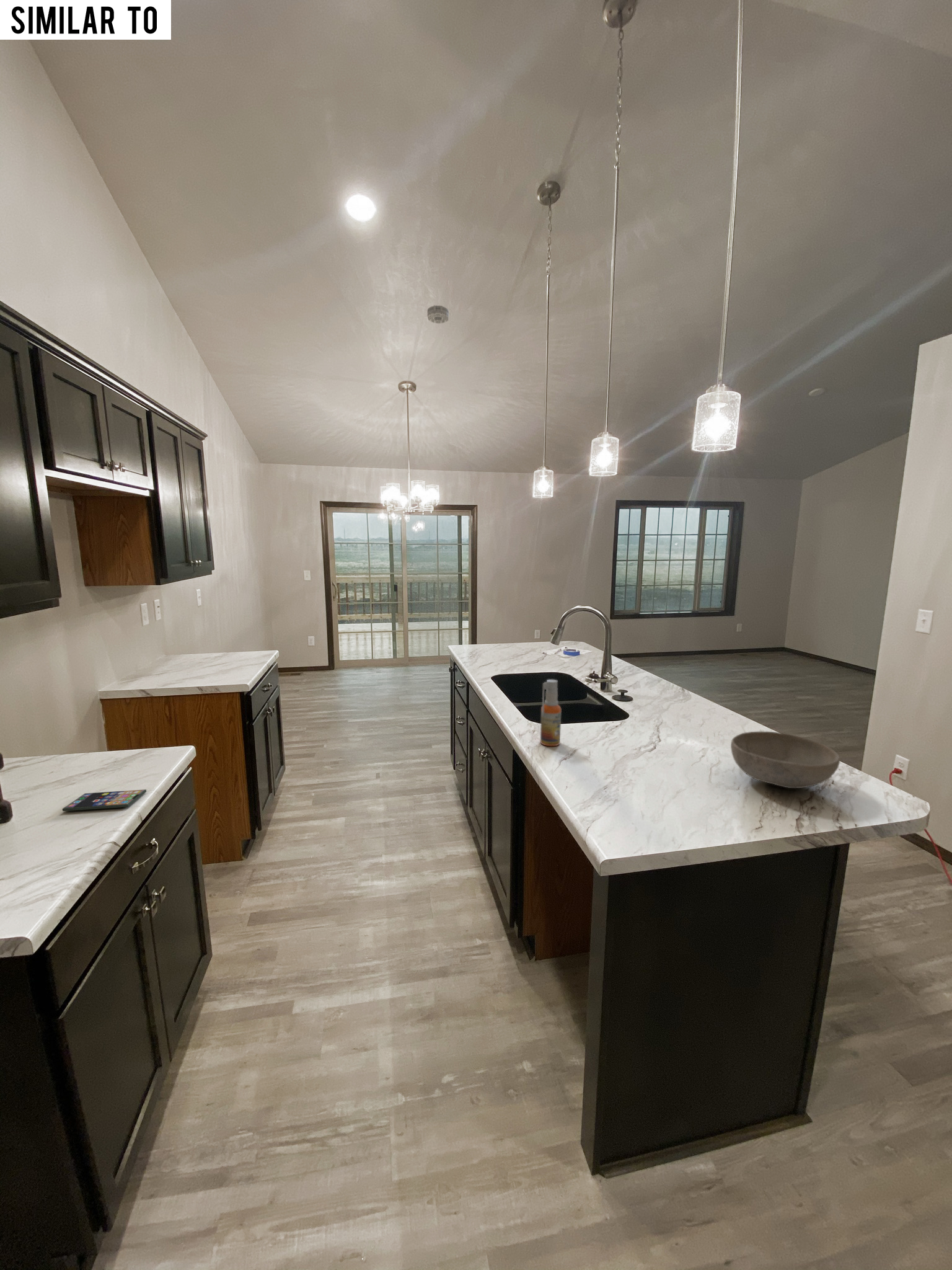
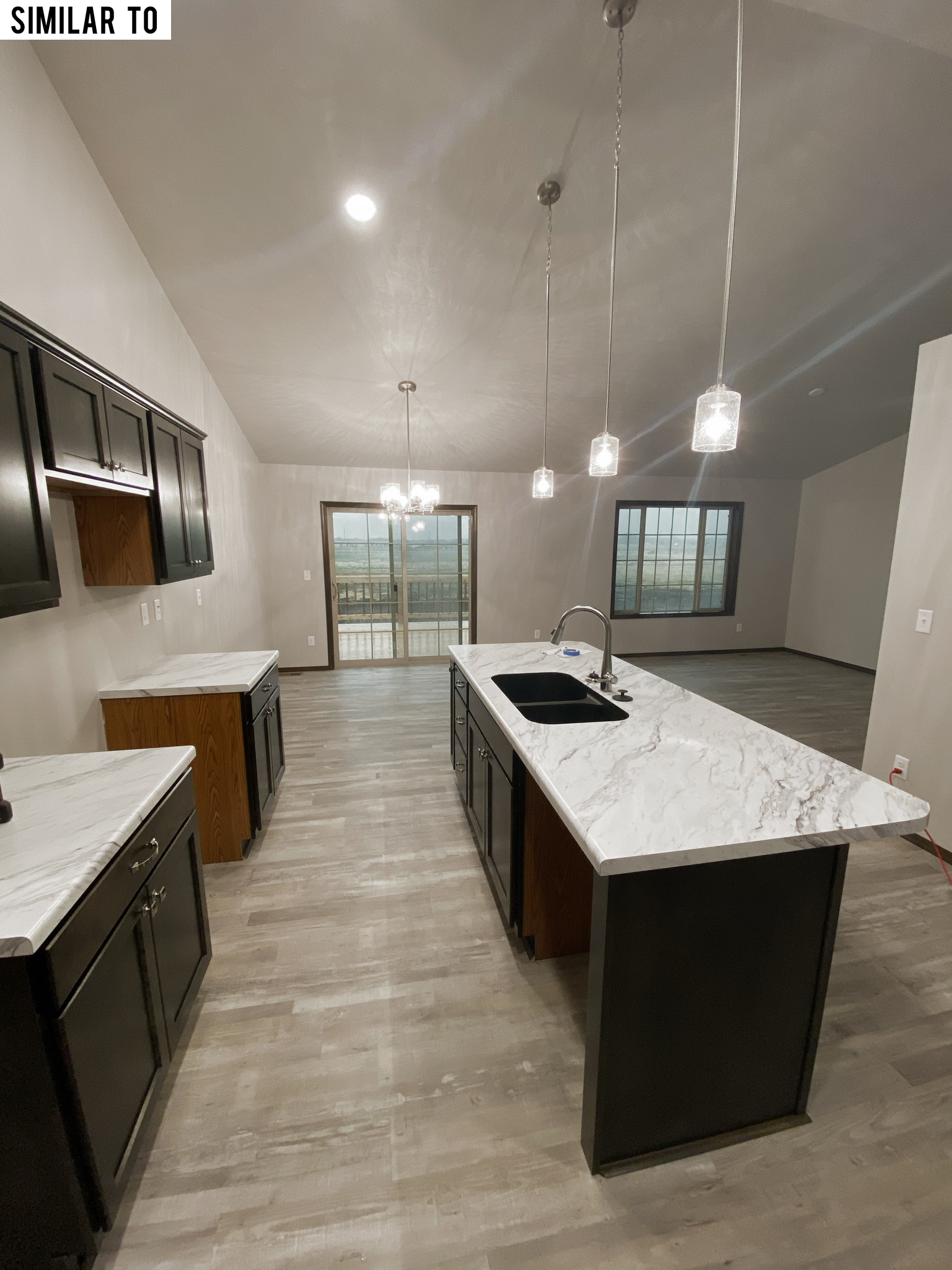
- spray bottle [540,679,562,747]
- smartphone [62,789,147,812]
- smoke detector [427,304,449,324]
- bowl [730,731,840,789]
